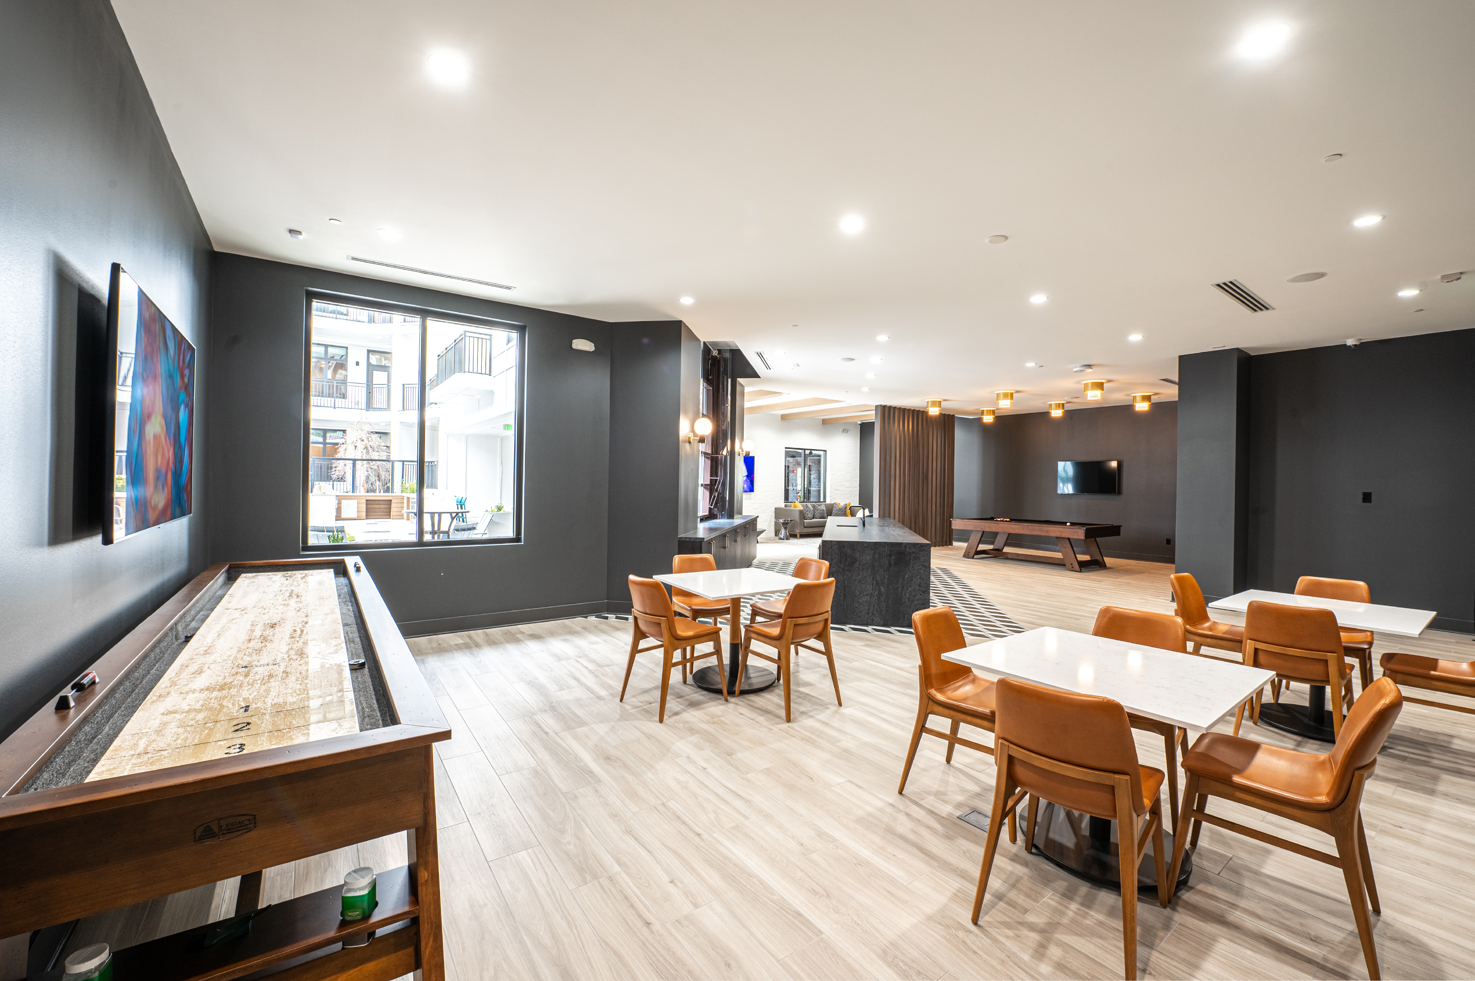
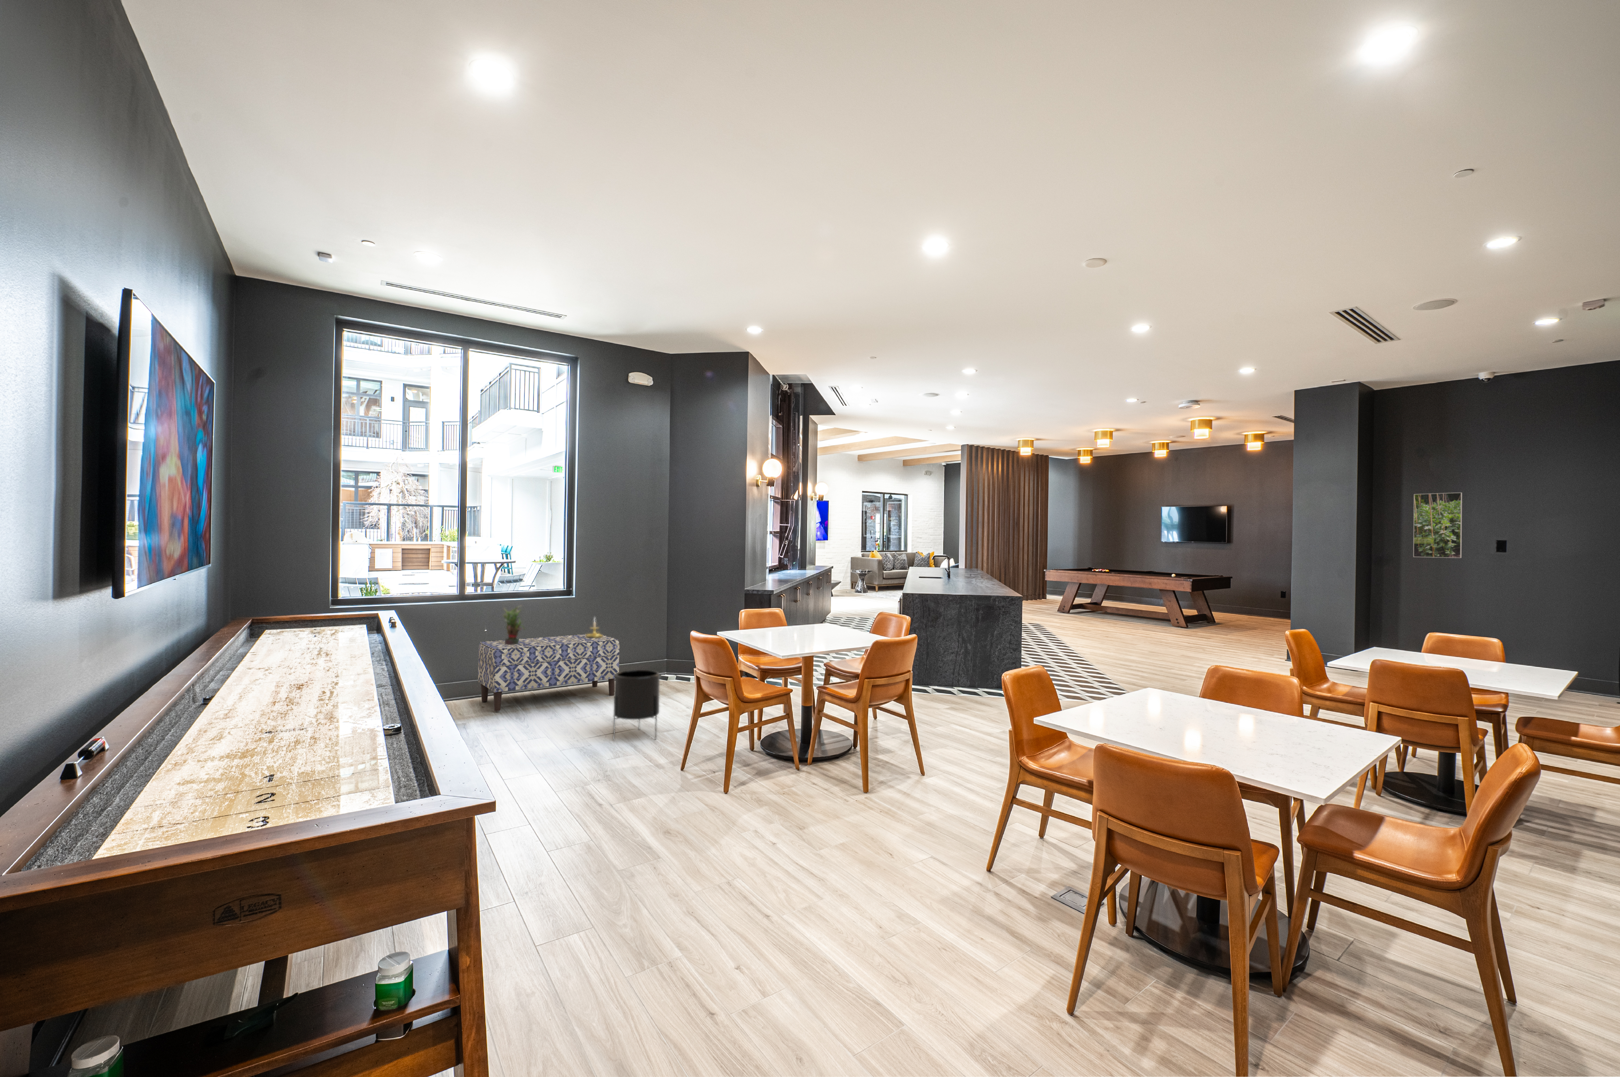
+ bench [477,633,619,712]
+ candle holder [586,617,604,638]
+ planter [613,670,660,740]
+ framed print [1413,492,1462,559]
+ potted plant [503,605,526,644]
